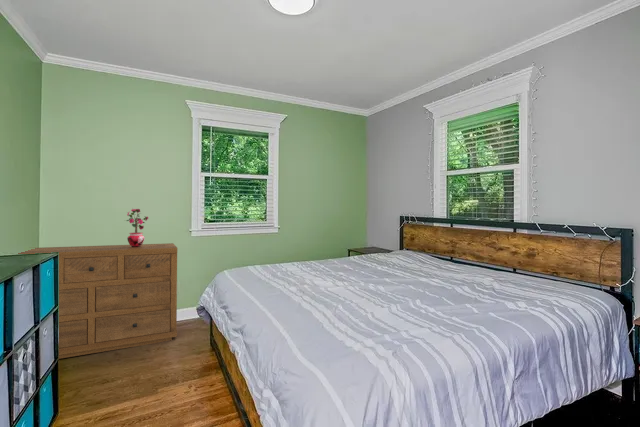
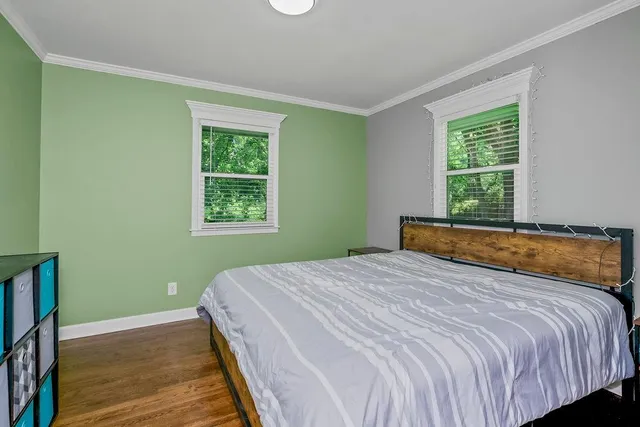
- dresser [18,242,178,360]
- potted plant [124,208,149,247]
